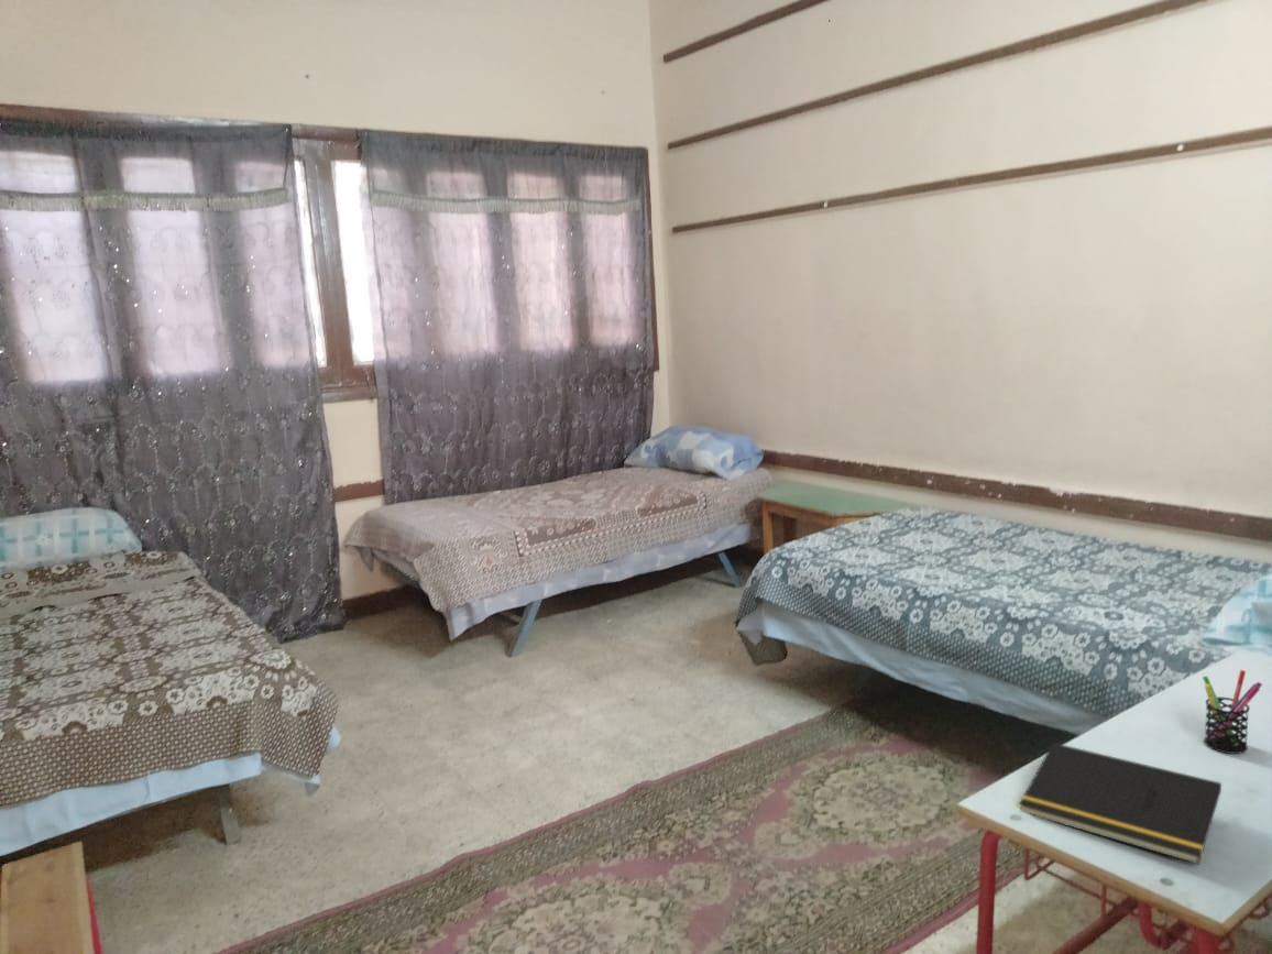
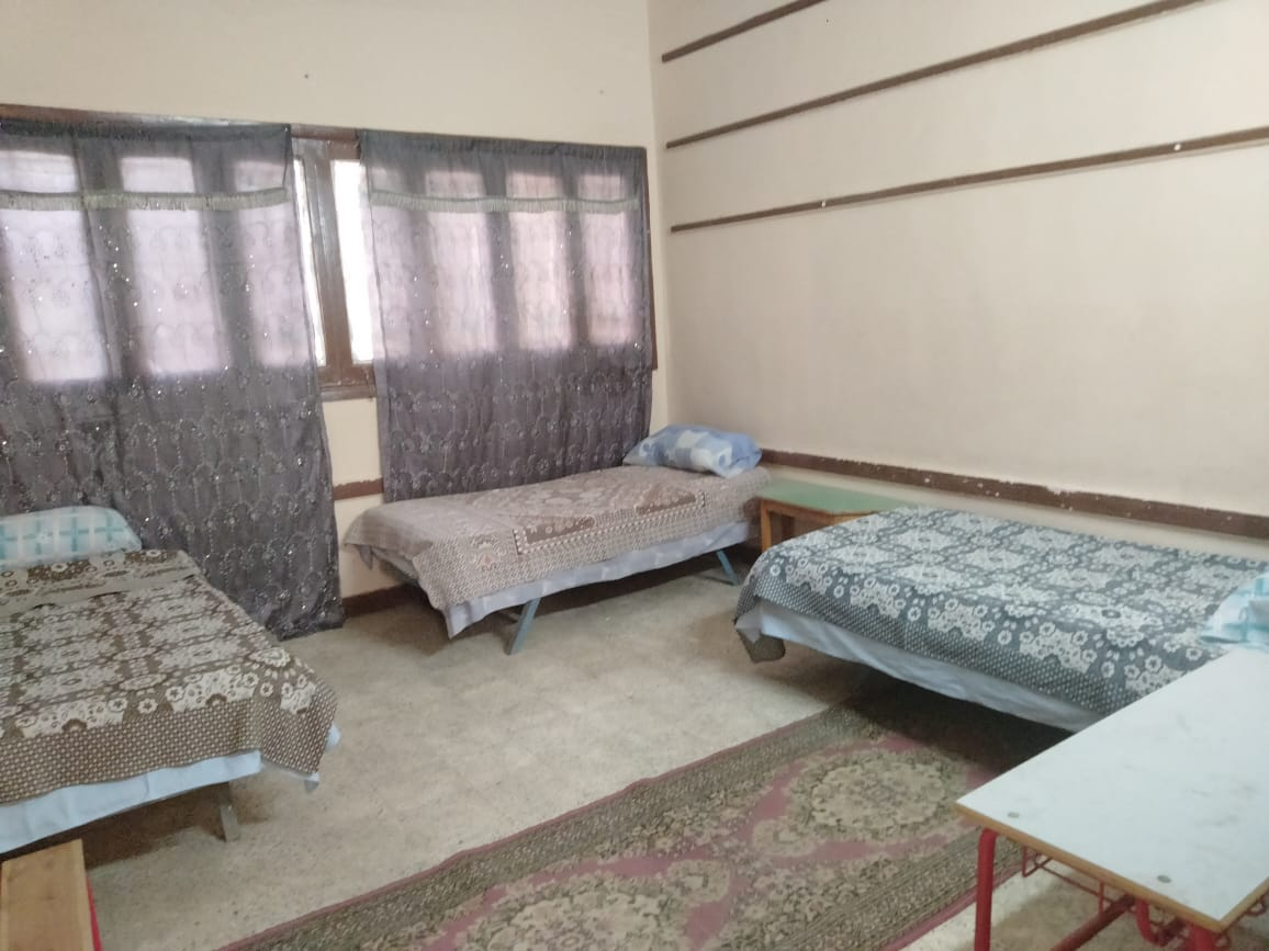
- pen holder [1202,669,1263,755]
- notepad [1018,742,1222,865]
